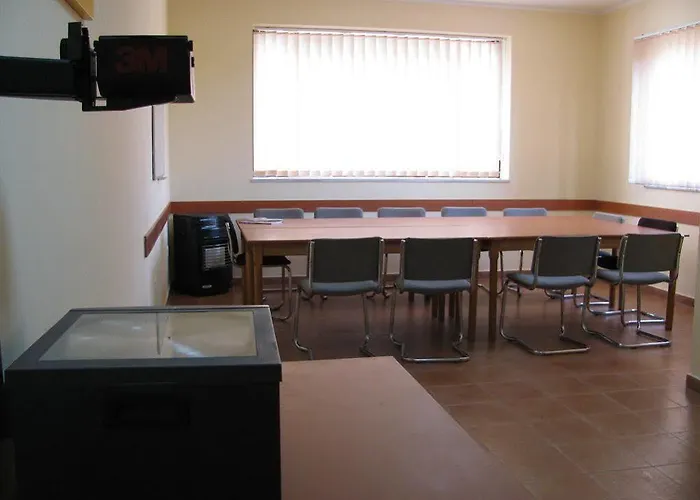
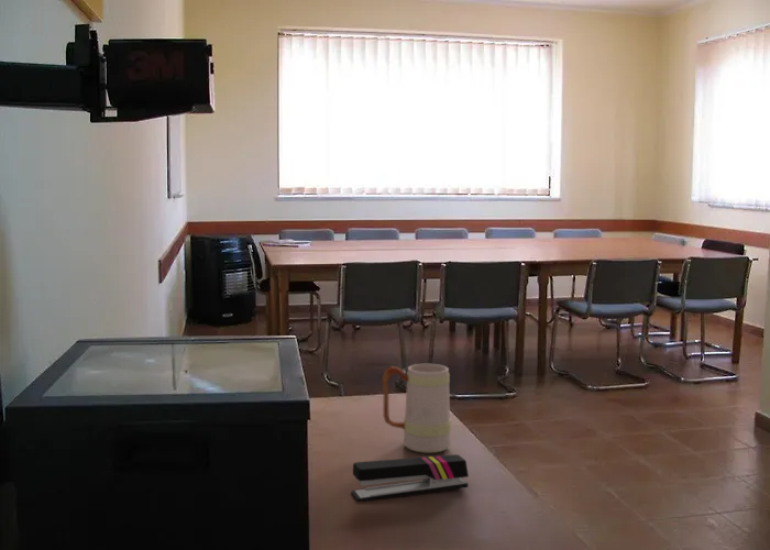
+ stapler [350,453,470,503]
+ mug [382,363,452,454]
